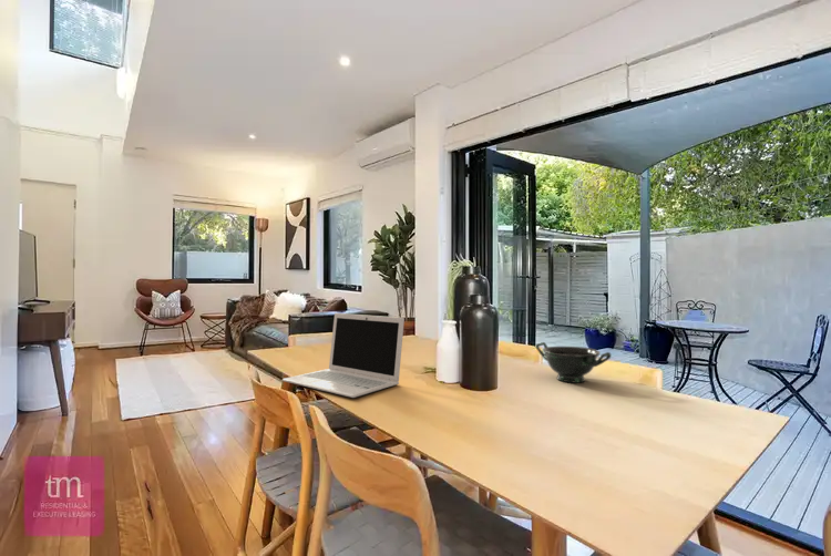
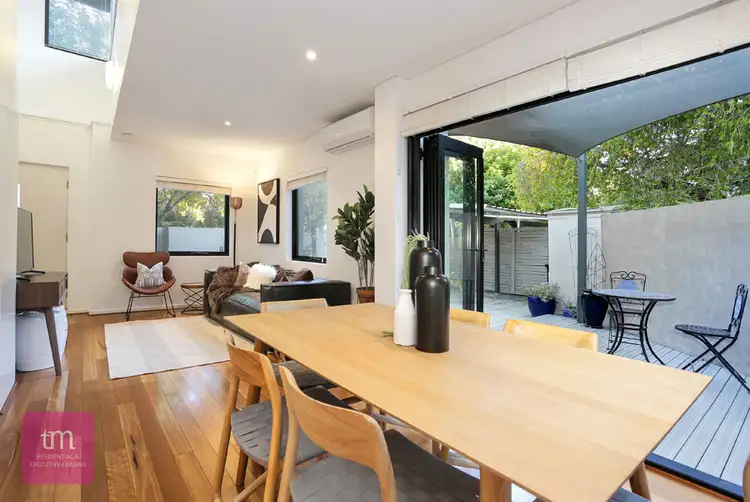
- bowl [534,341,613,384]
- laptop [281,312,406,399]
